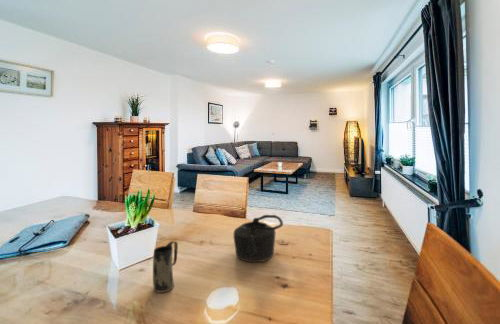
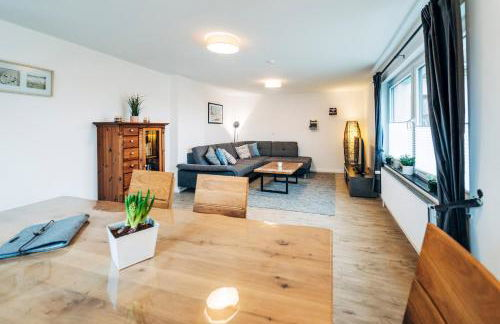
- teapot [233,214,284,263]
- mug [152,240,179,294]
